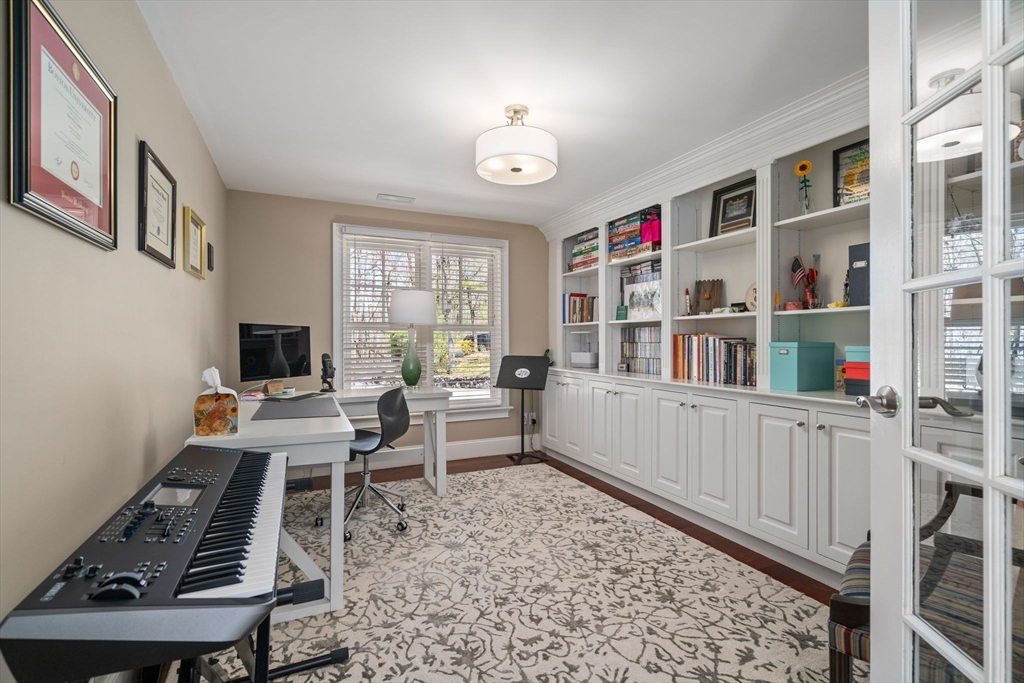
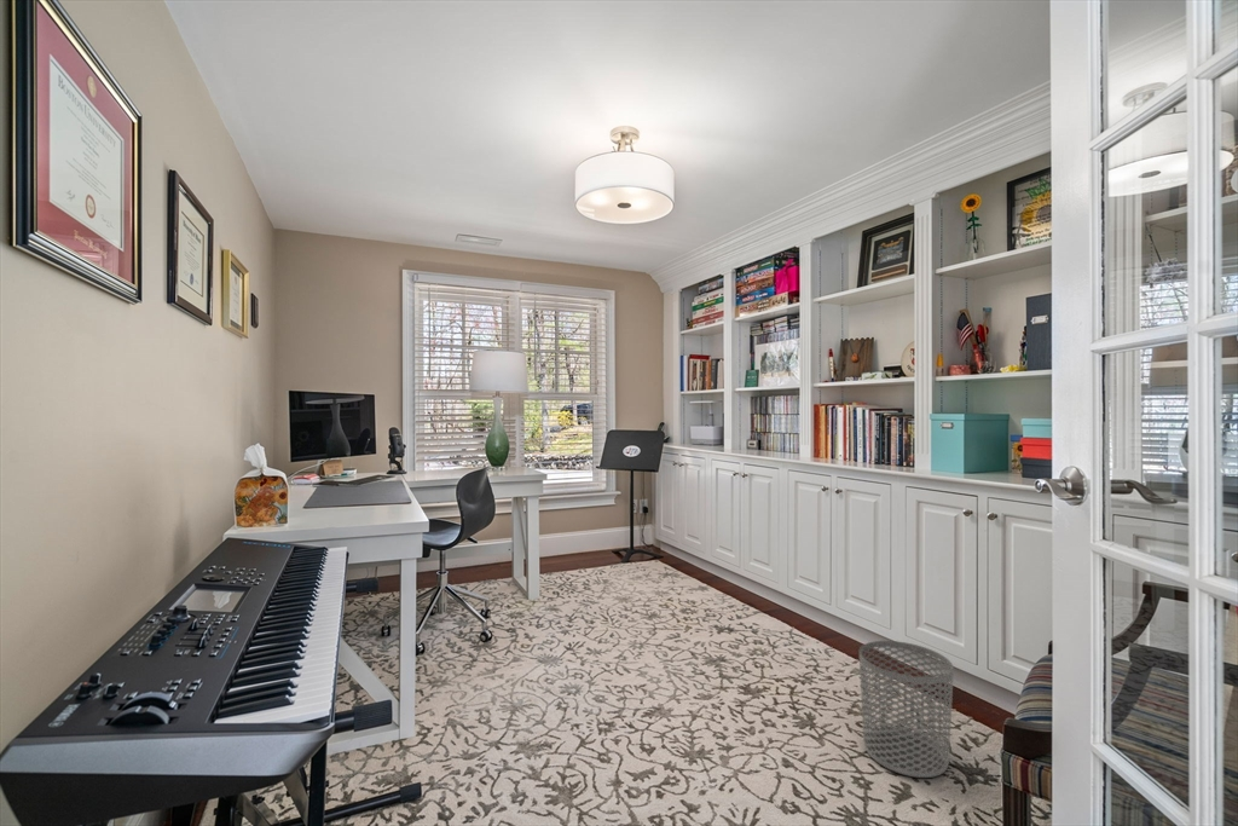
+ waste bin [858,640,955,779]
